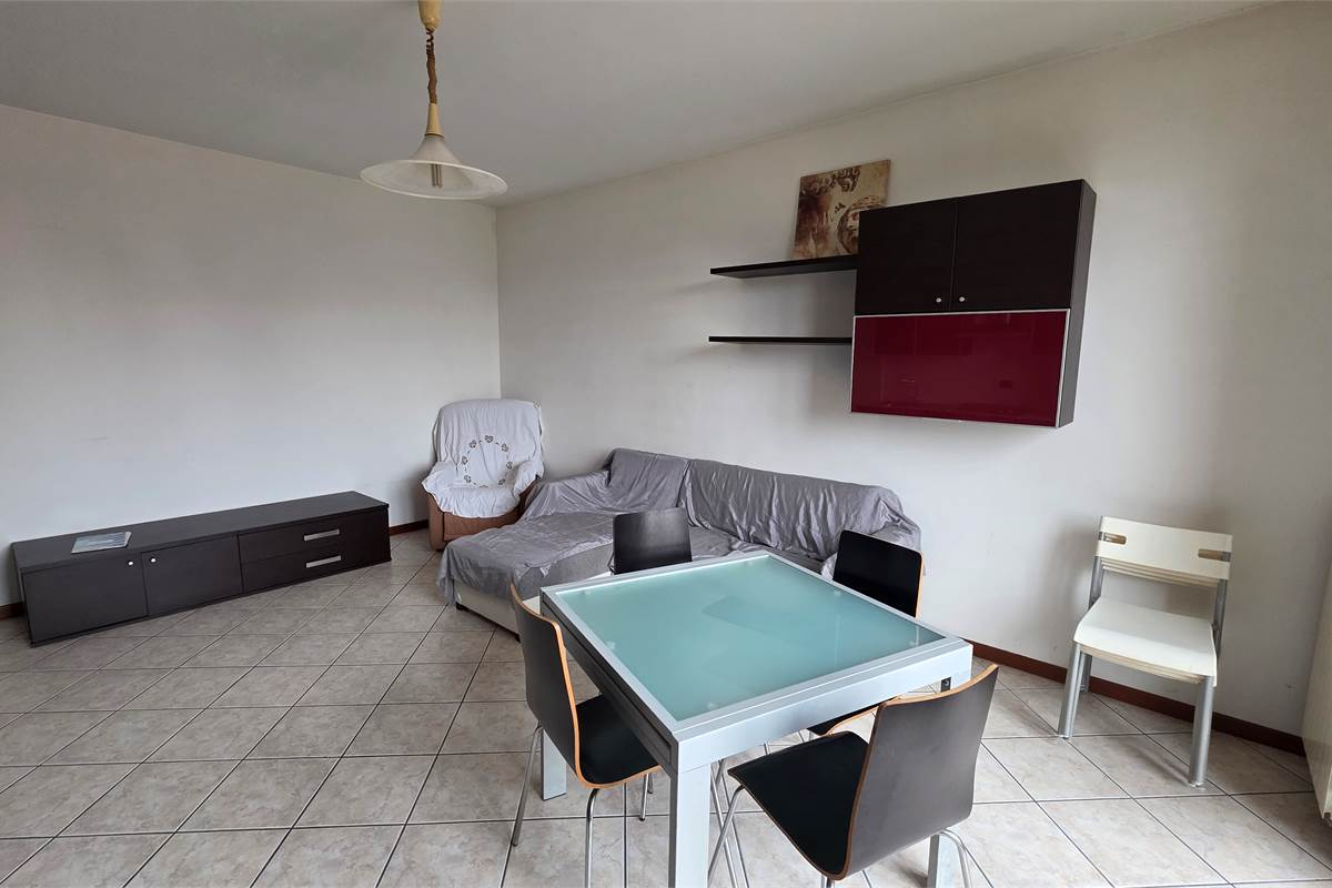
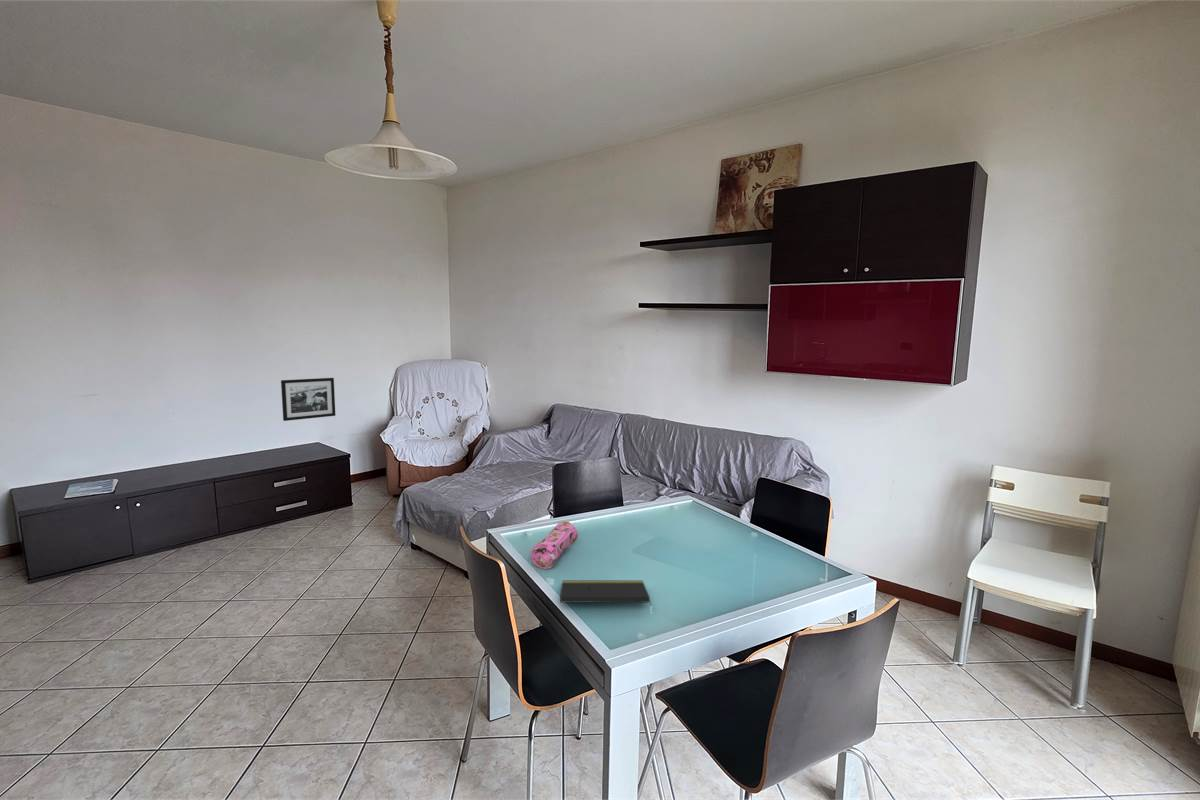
+ notepad [559,580,652,605]
+ picture frame [280,377,337,422]
+ pencil case [530,520,579,570]
